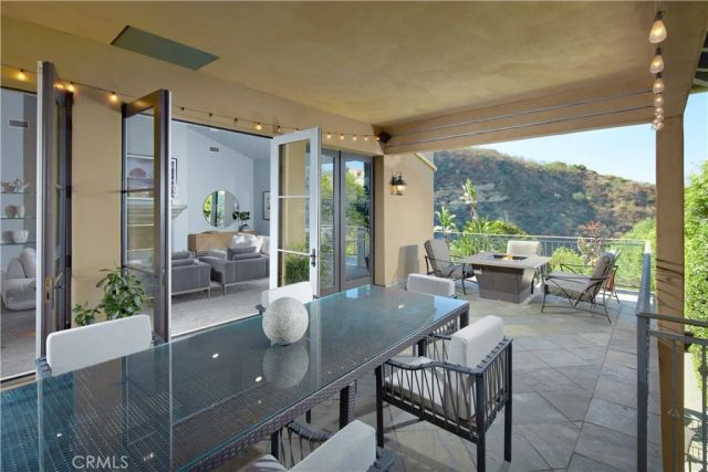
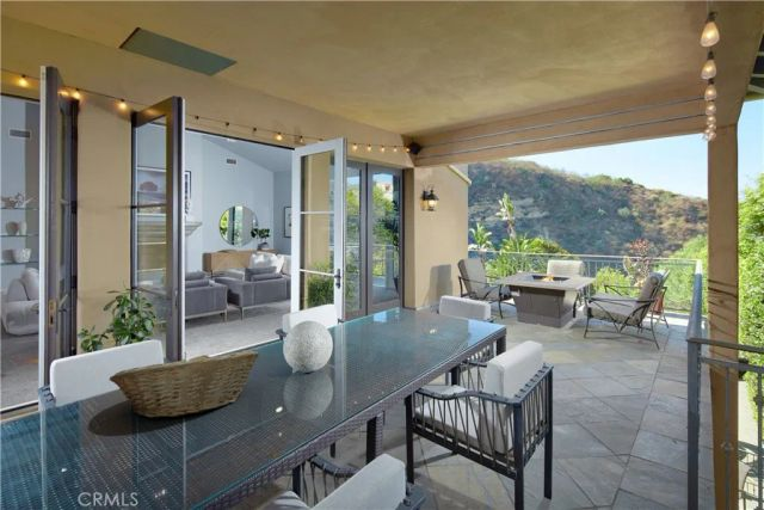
+ fruit basket [109,349,260,419]
